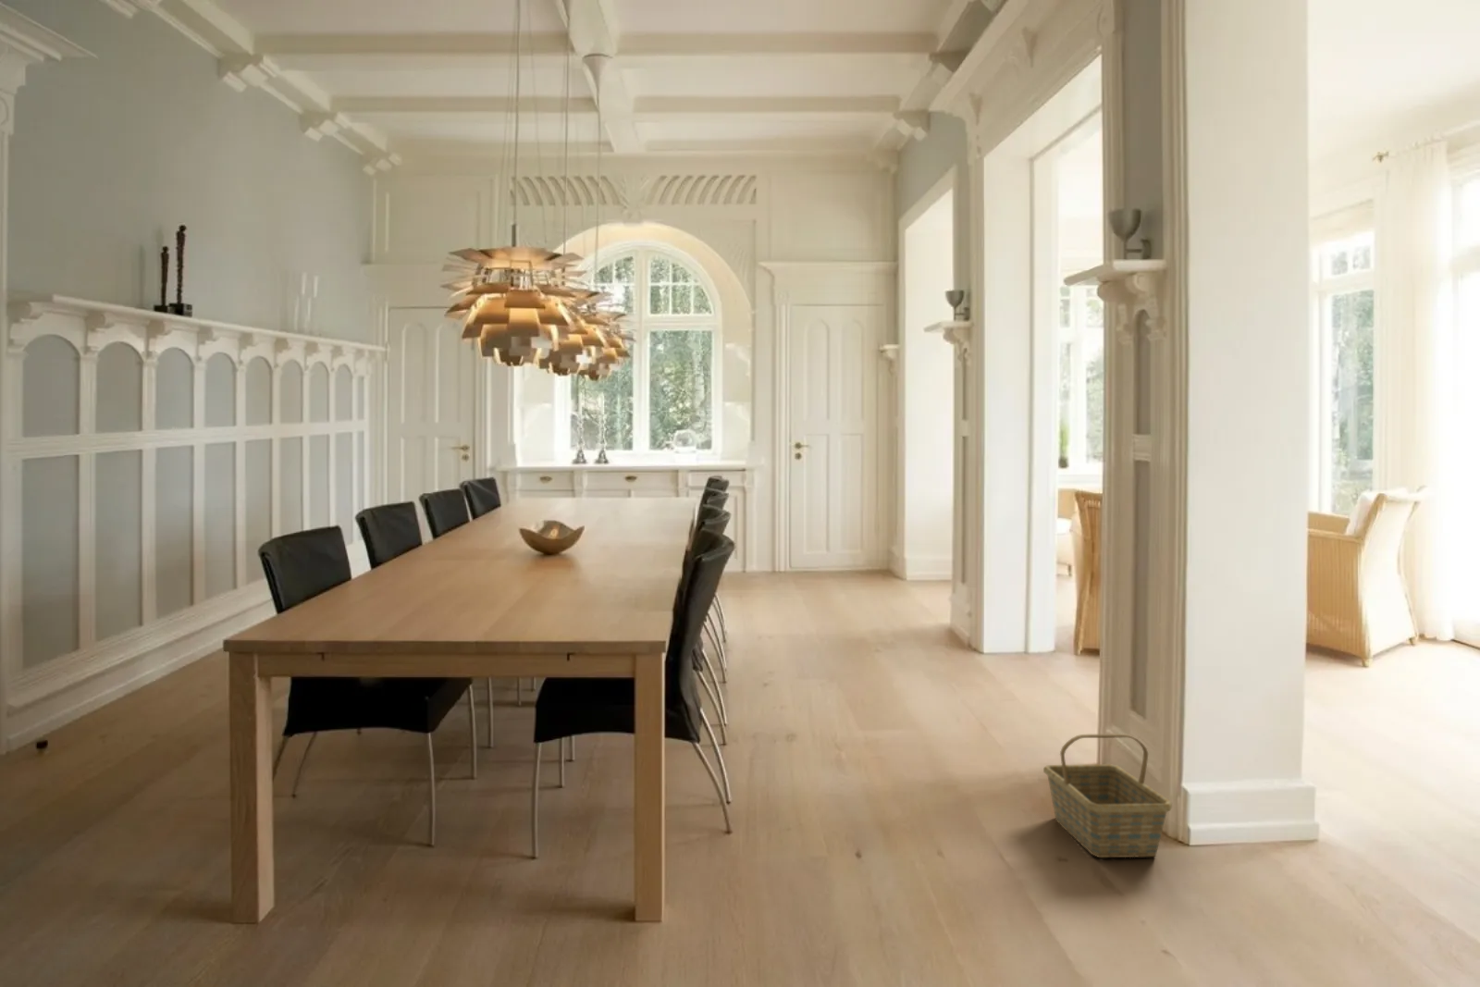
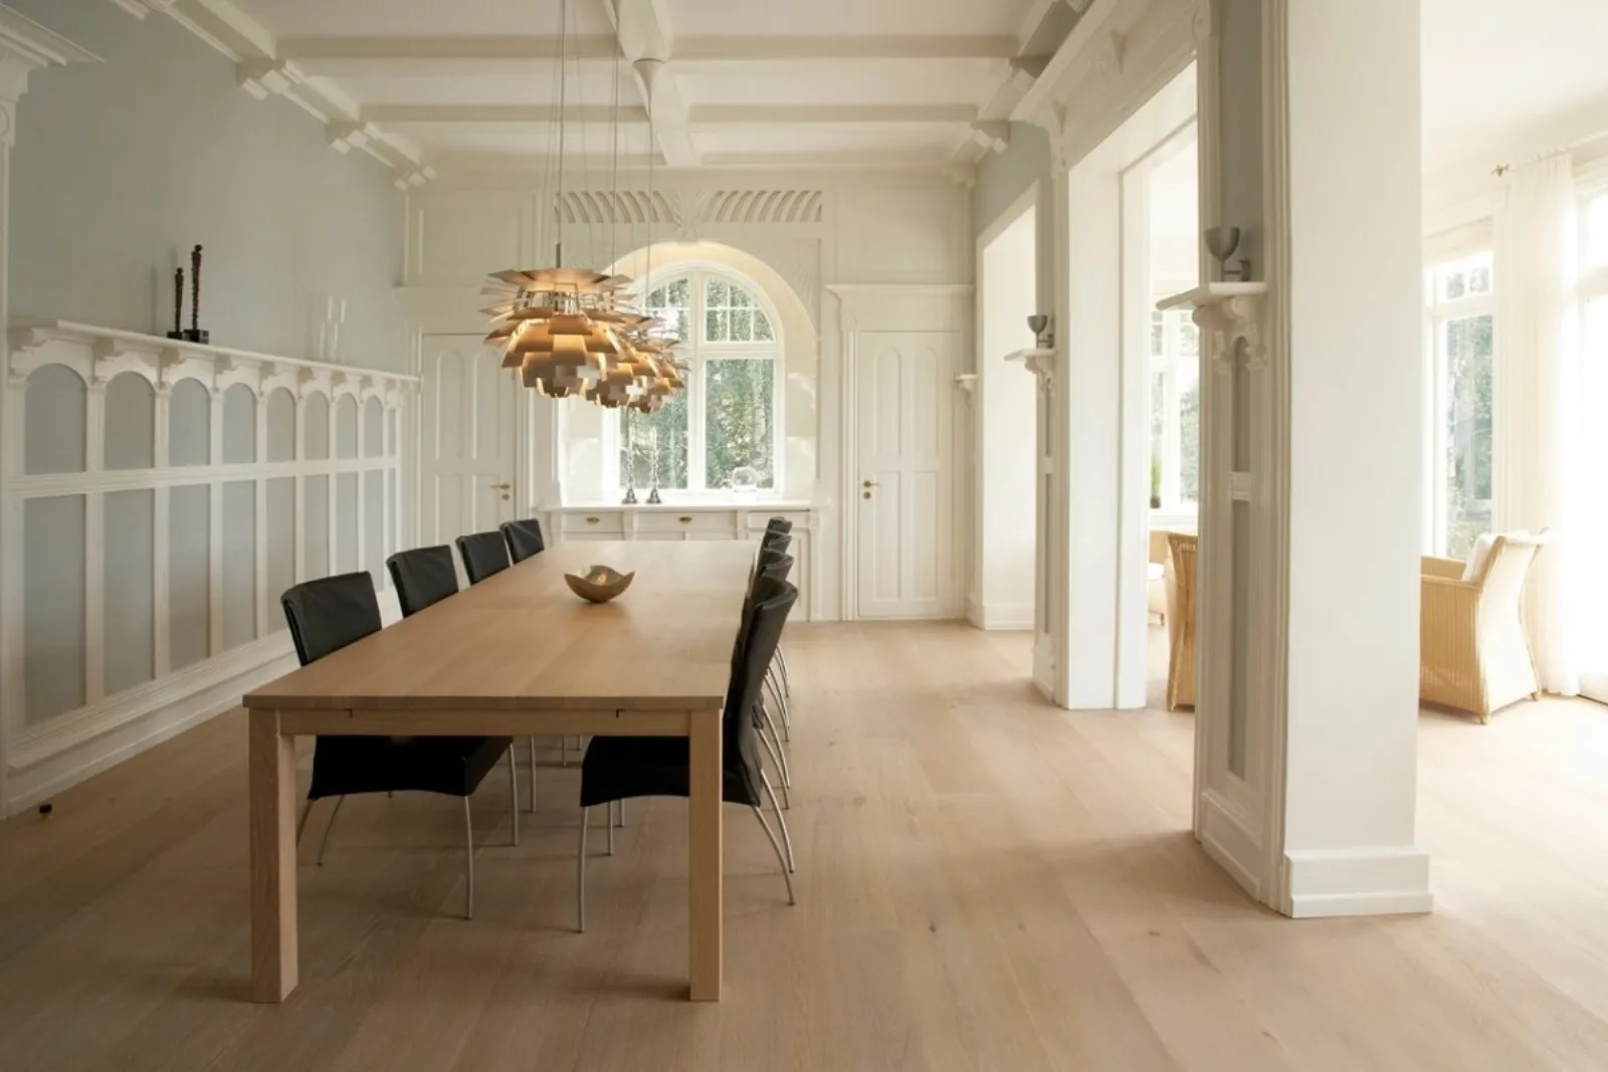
- basket [1043,733,1173,858]
